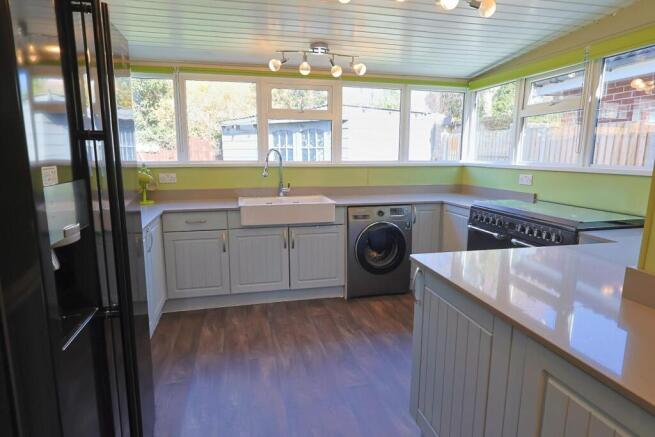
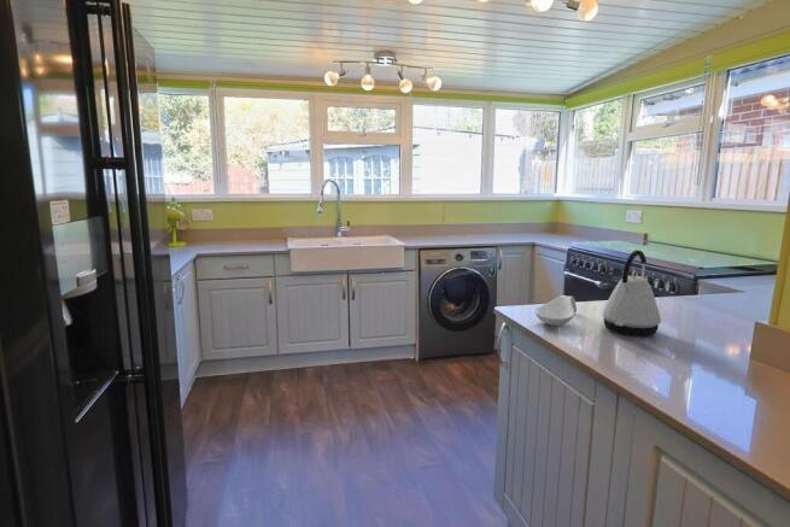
+ spoon rest [534,294,578,327]
+ kettle [602,248,662,338]
